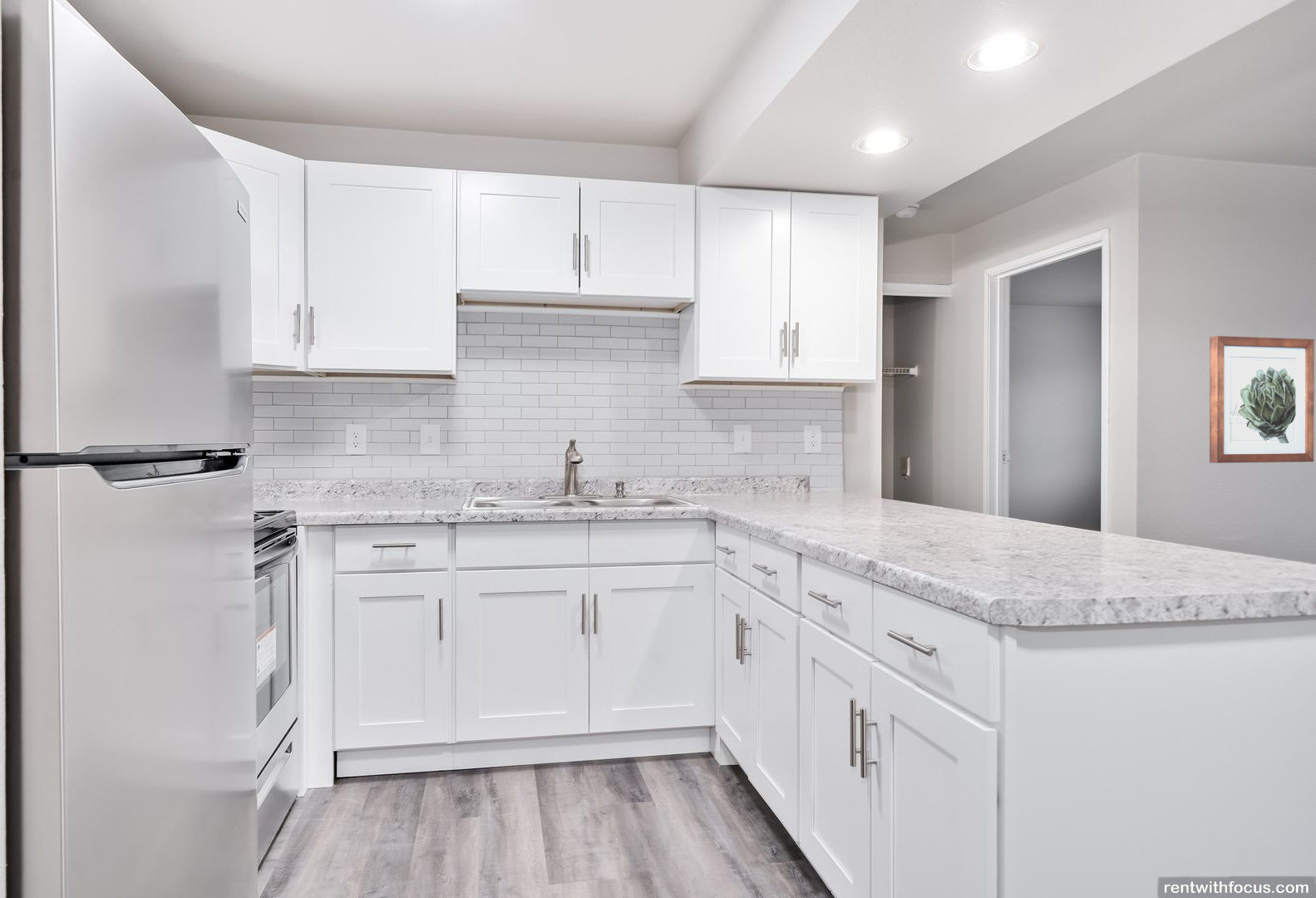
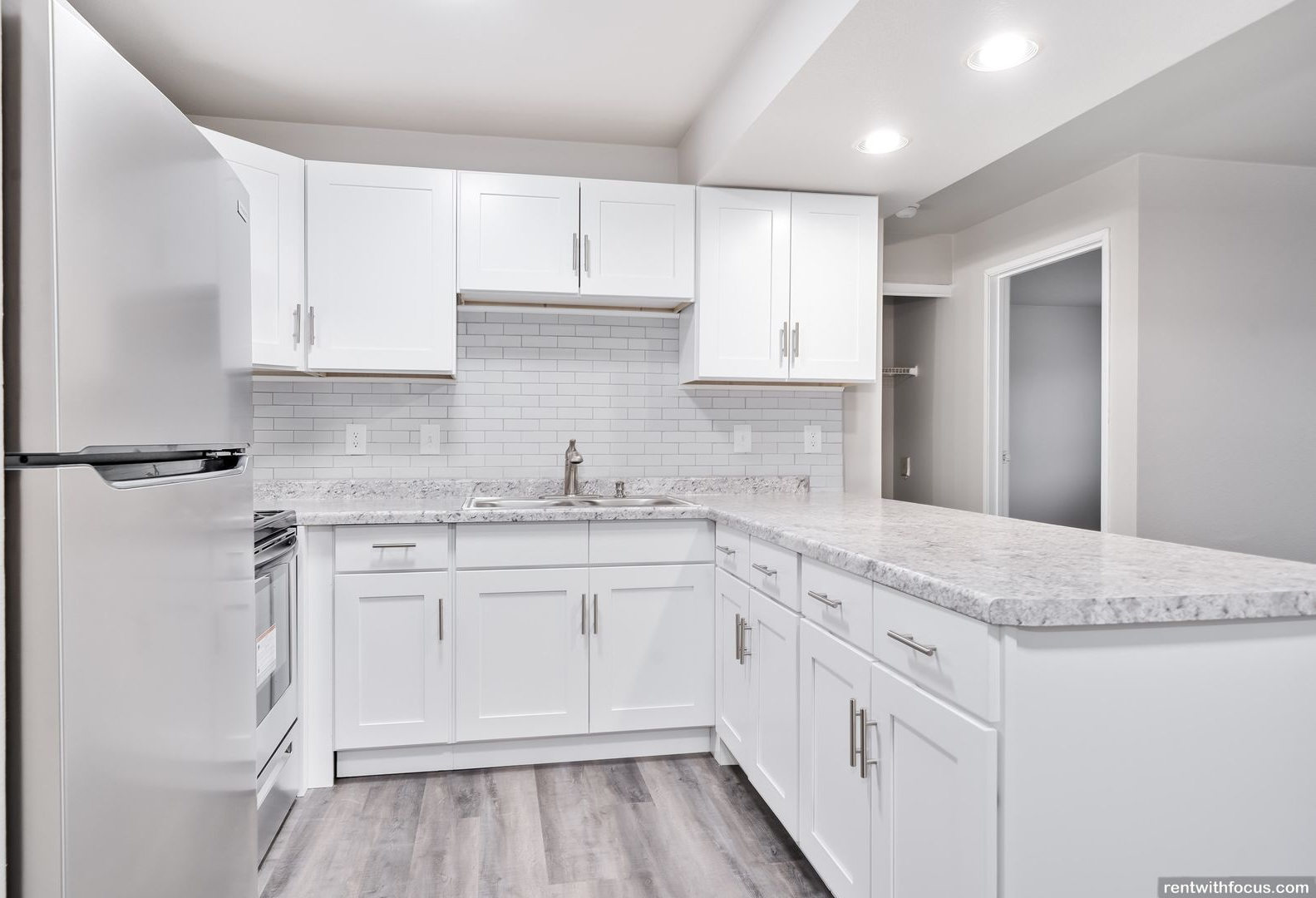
- wall art [1209,335,1315,464]
